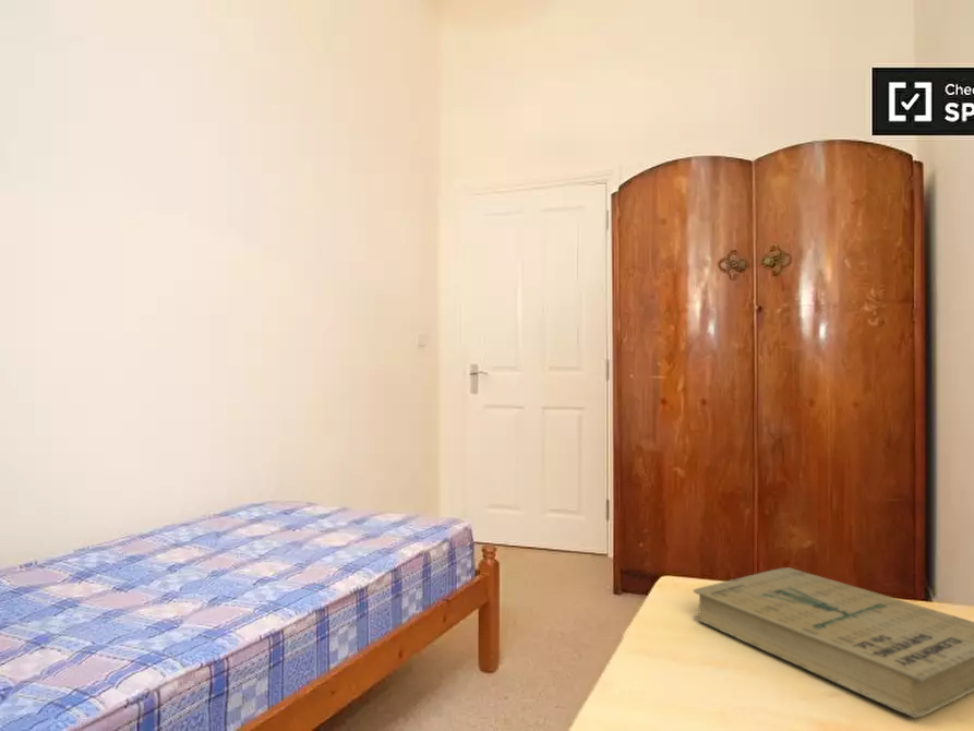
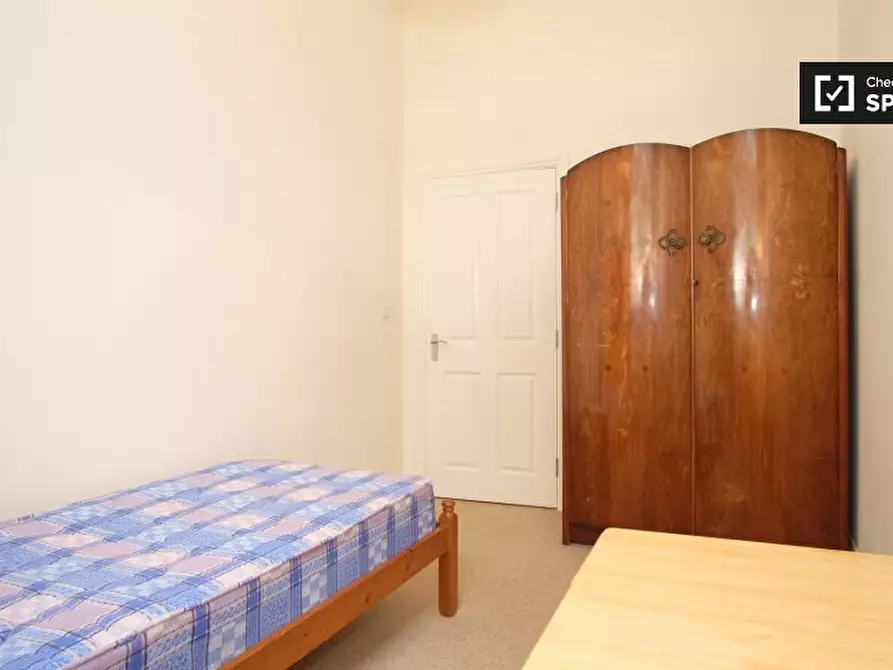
- book [693,566,974,719]
